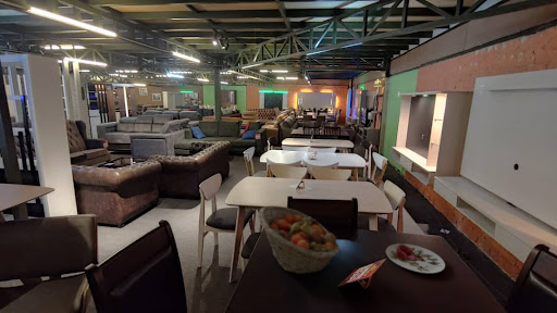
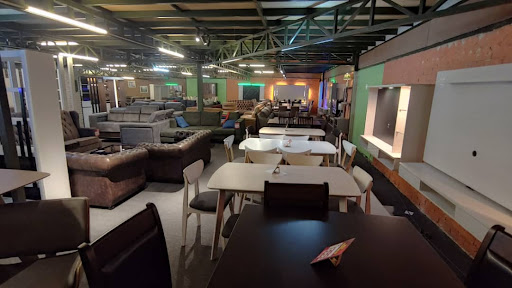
- fruit basket [257,204,342,275]
- plate [385,242,446,274]
